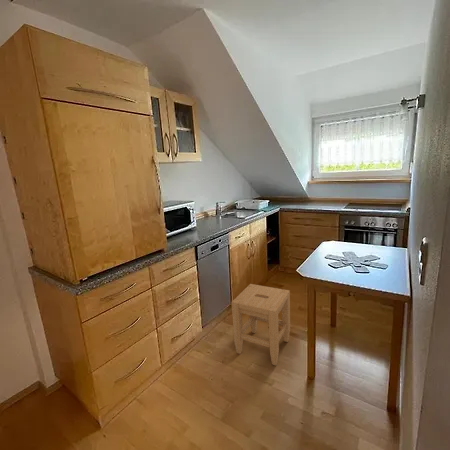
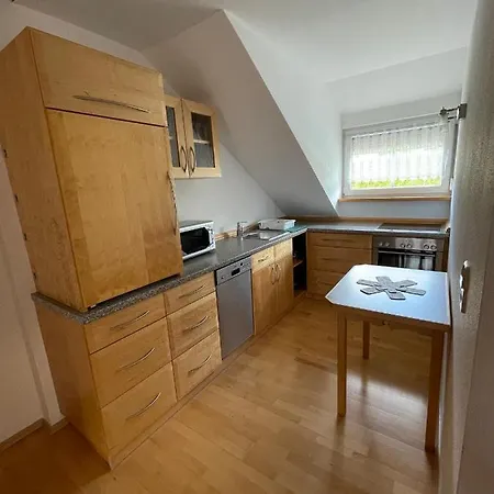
- stool [231,283,291,367]
